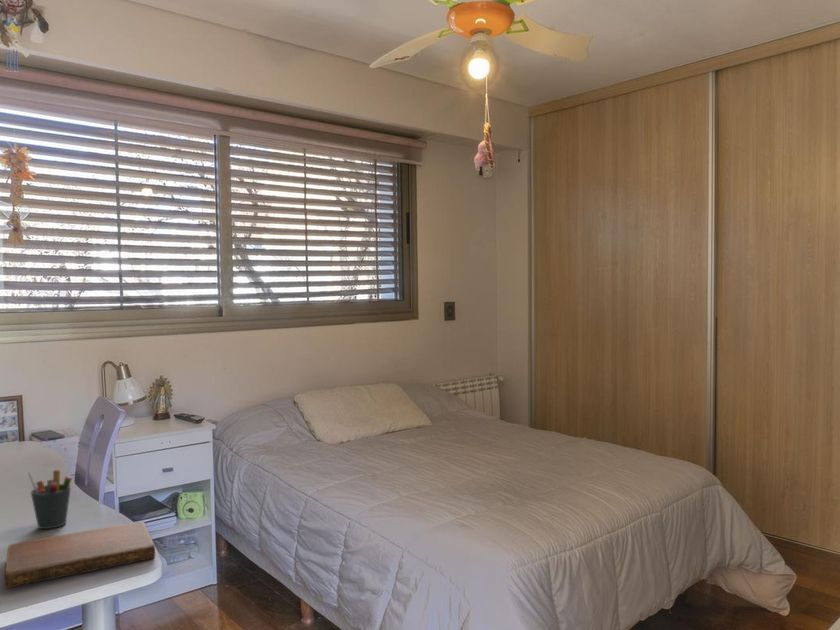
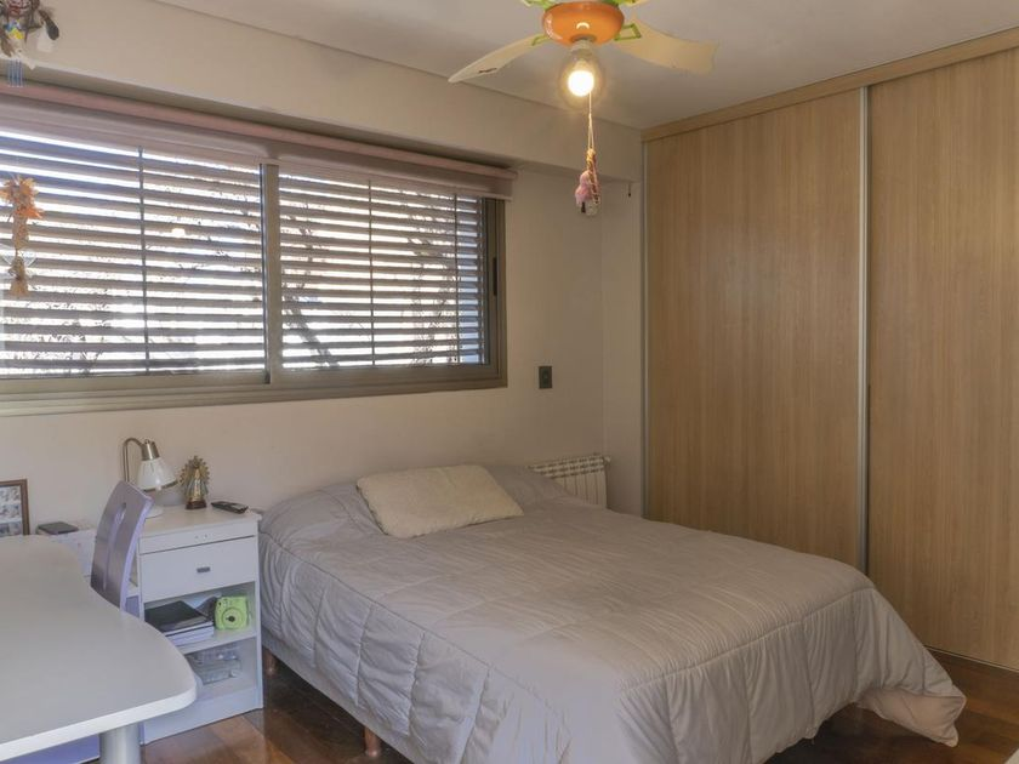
- pen holder [27,469,73,530]
- notebook [3,520,156,589]
